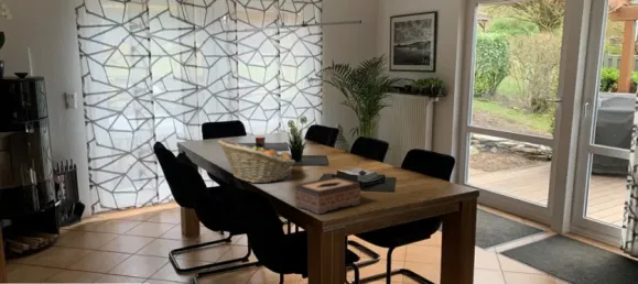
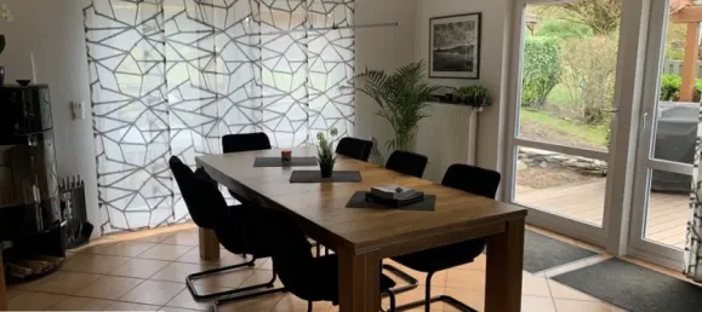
- tissue box [293,176,361,215]
- fruit basket [216,139,296,184]
